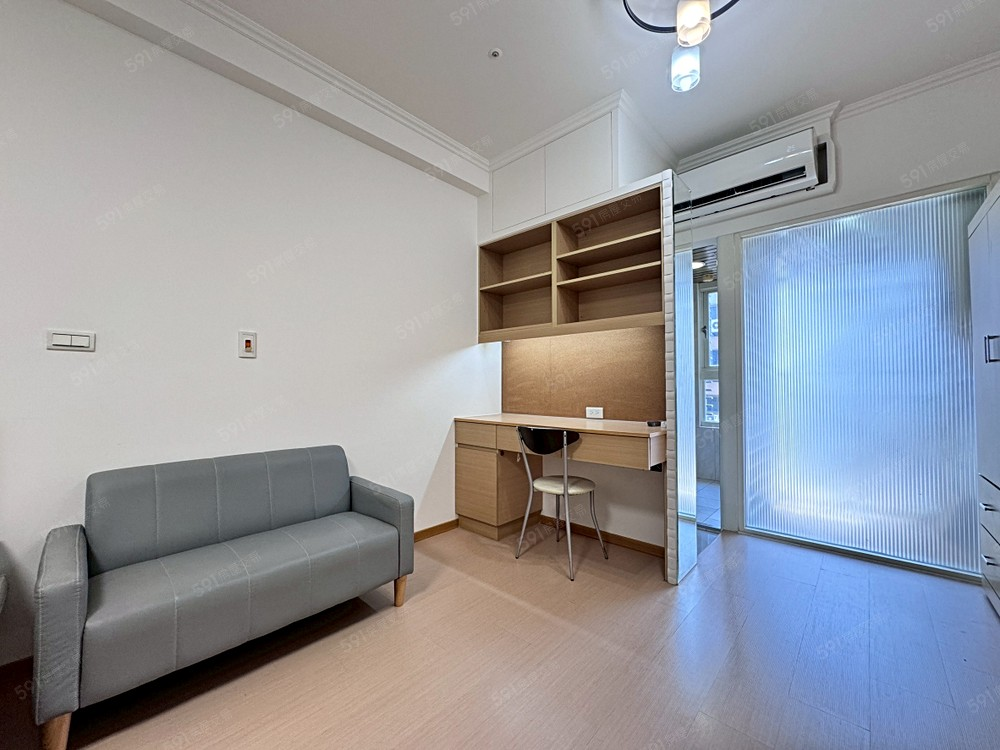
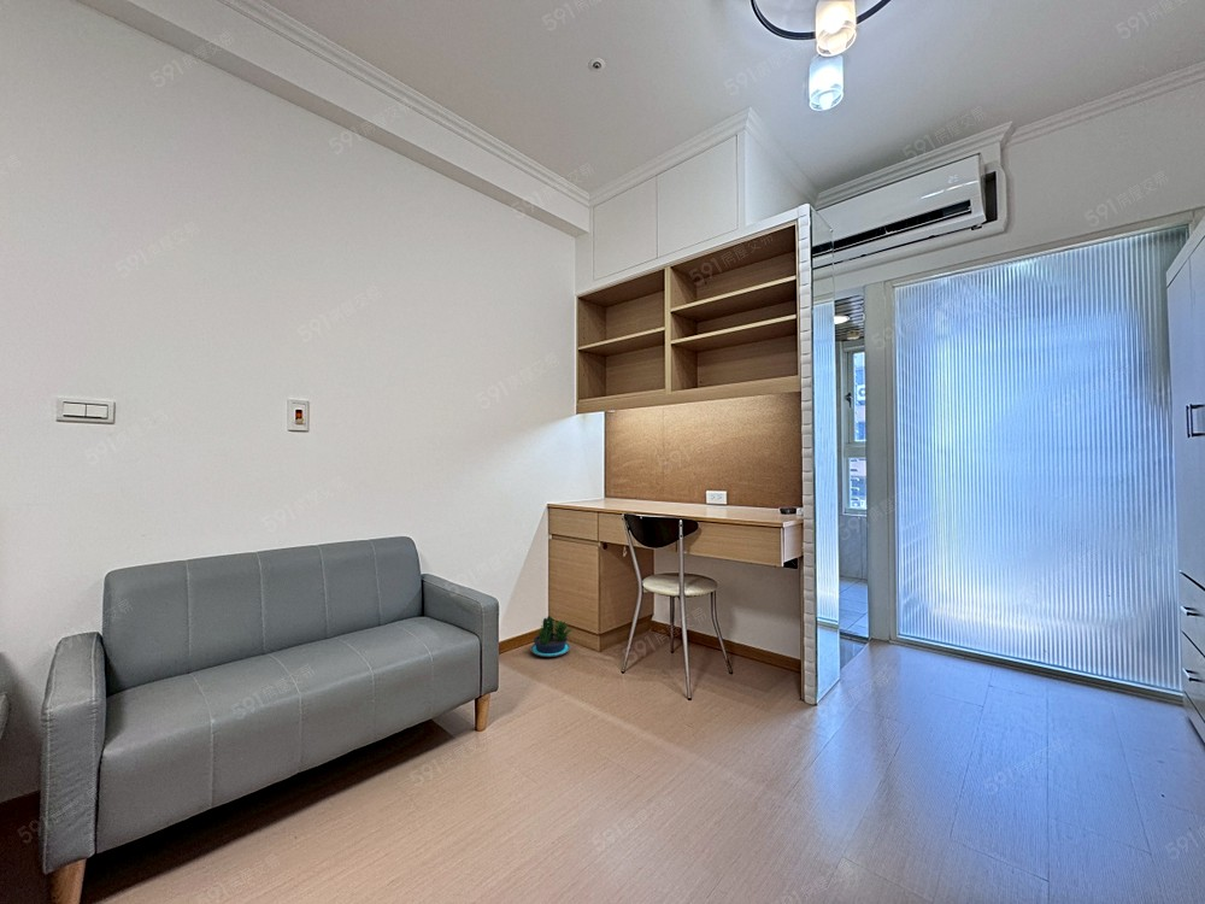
+ potted plant [529,615,576,658]
